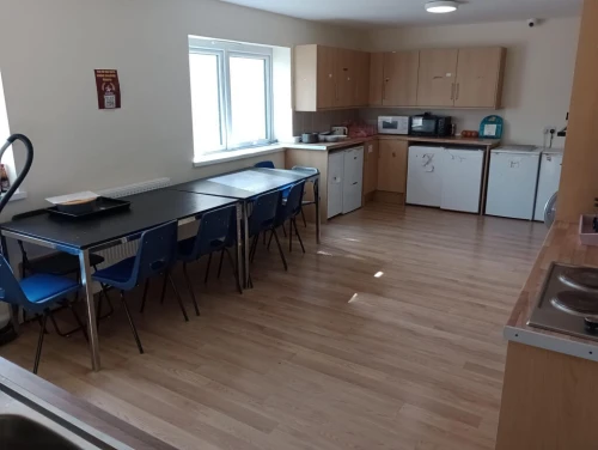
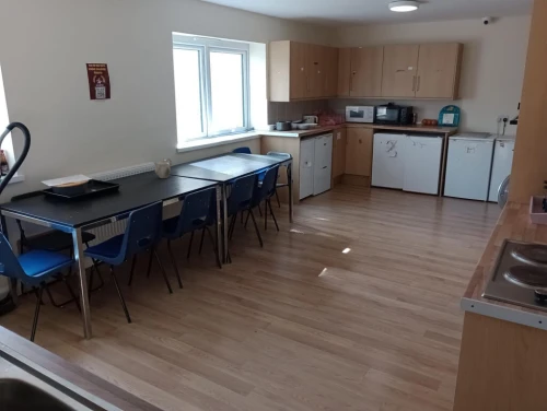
+ teapot [153,156,173,179]
